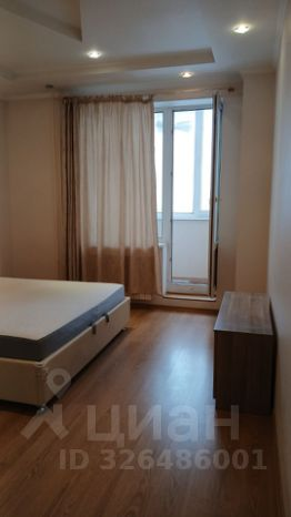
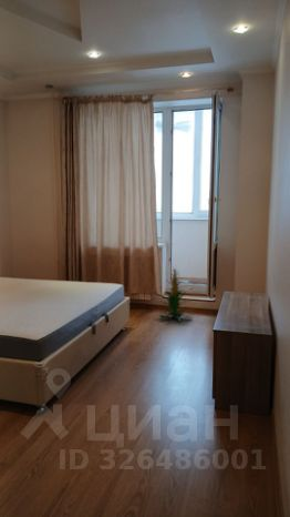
+ indoor plant [155,264,194,323]
